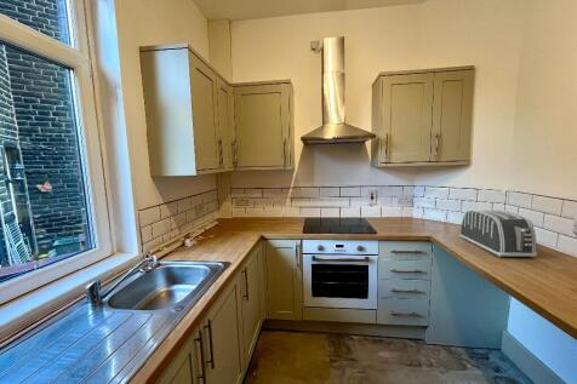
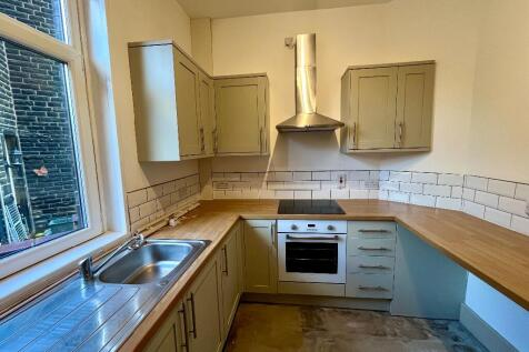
- toaster [459,208,538,259]
